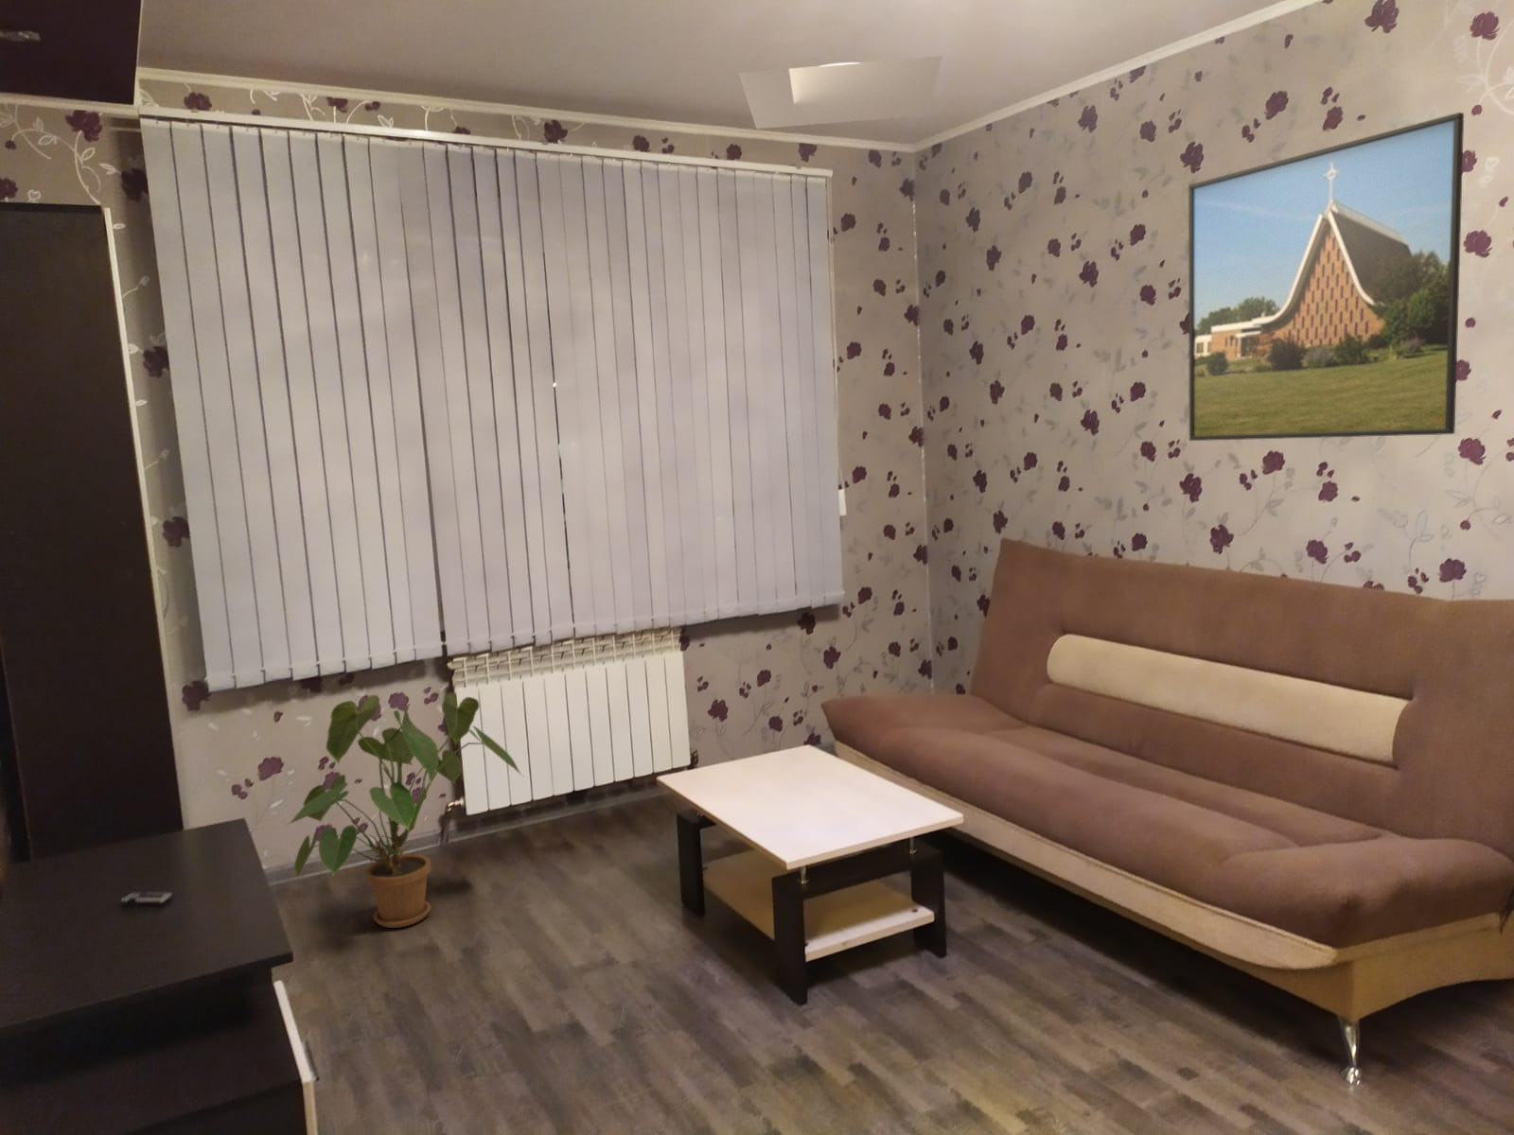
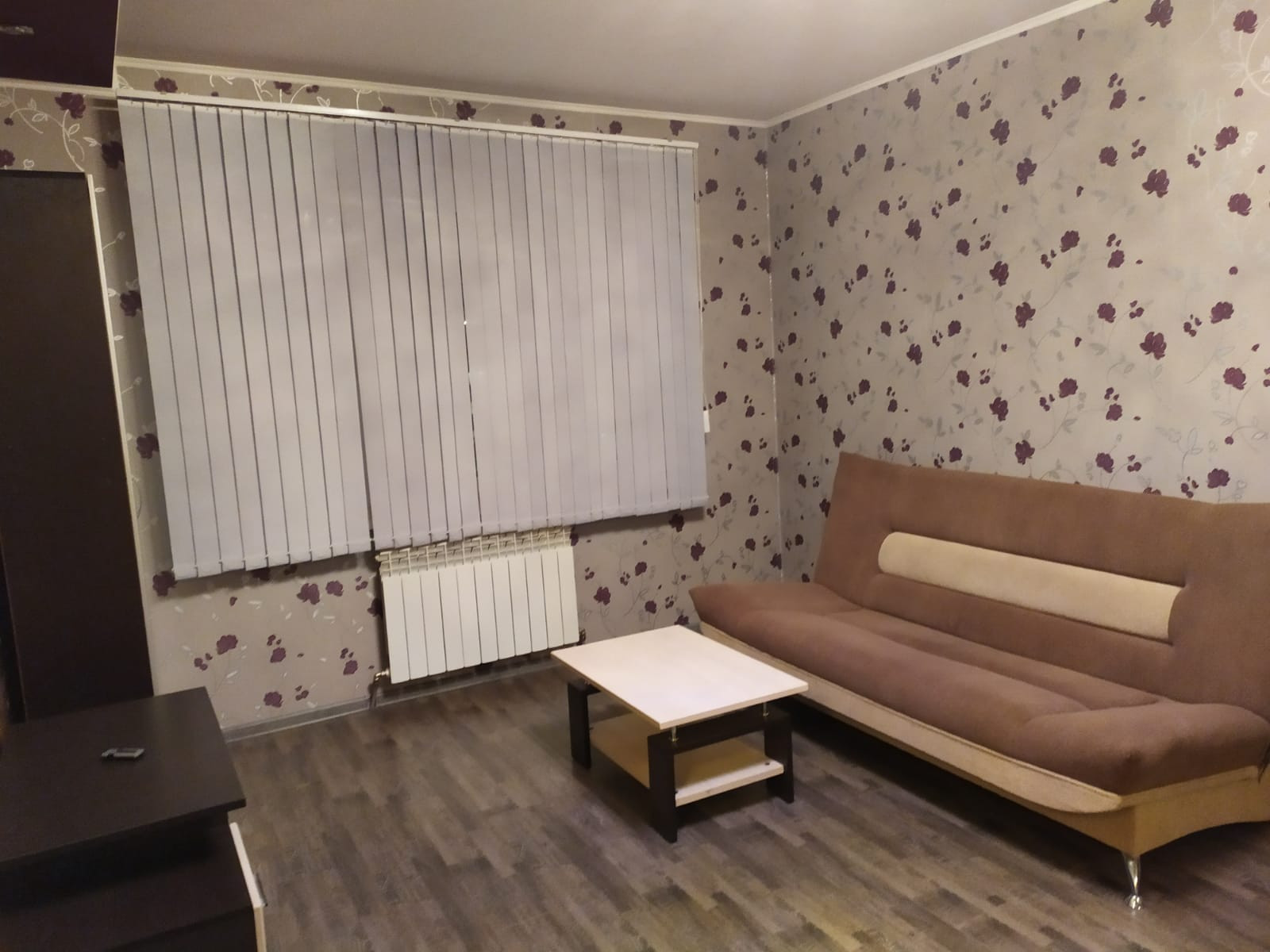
- ceiling light [737,55,943,130]
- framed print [1187,112,1465,441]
- house plant [285,691,525,929]
